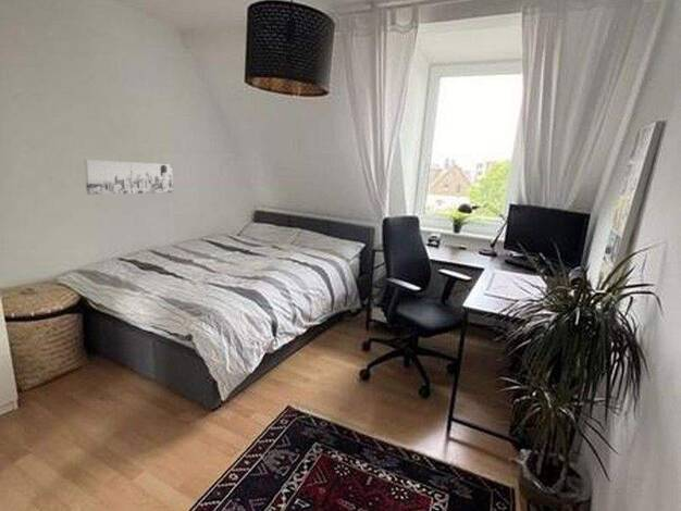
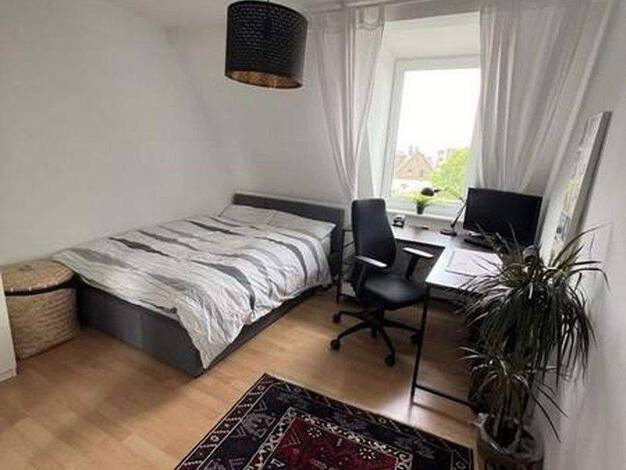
- wall art [83,159,174,196]
